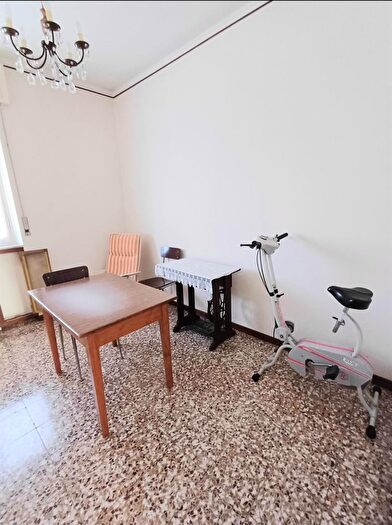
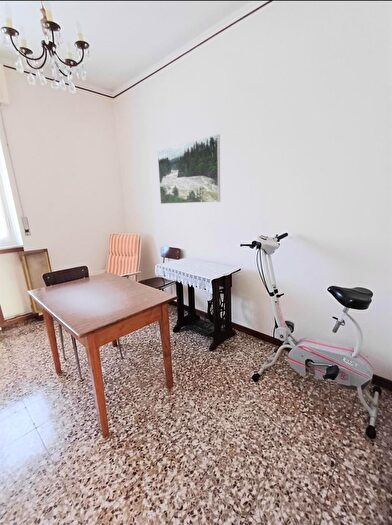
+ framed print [157,133,221,205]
